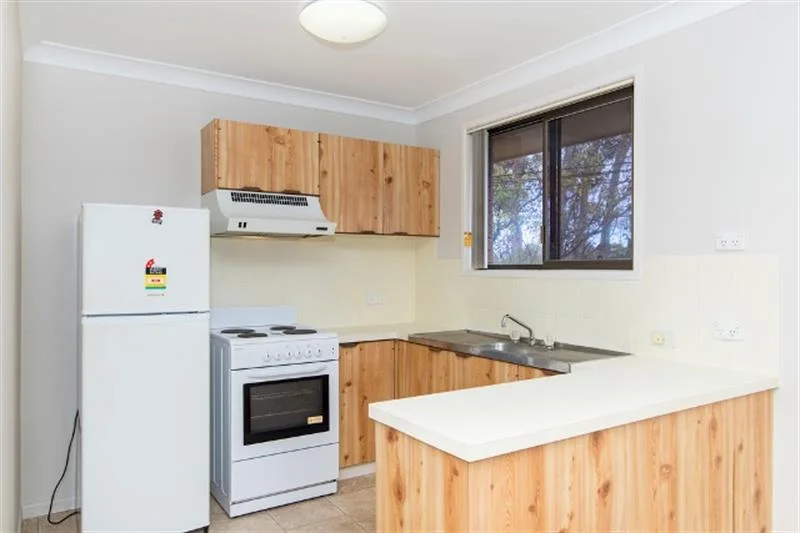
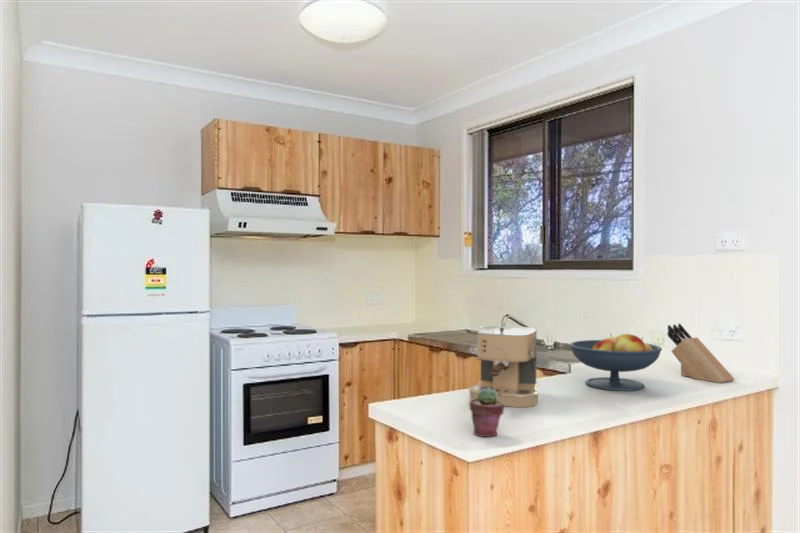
+ potted succulent [468,388,505,438]
+ fruit bowl [569,332,663,392]
+ coffee maker [468,325,540,408]
+ knife block [666,323,736,384]
